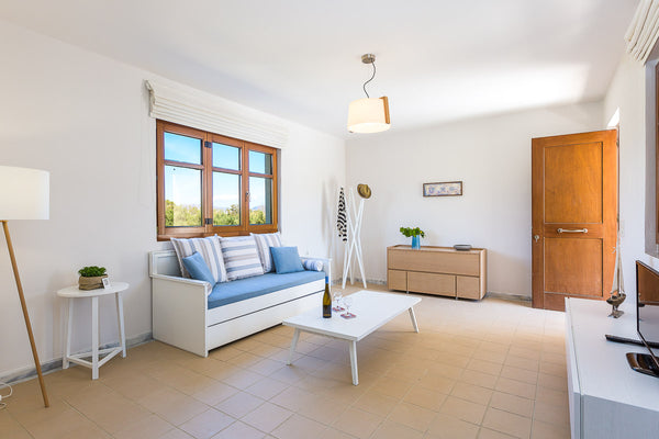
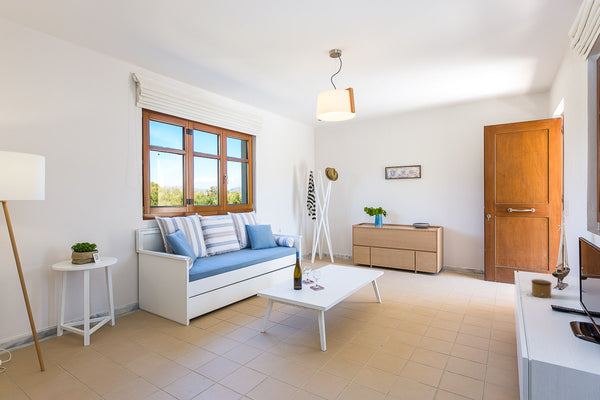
+ speaker [523,278,553,299]
